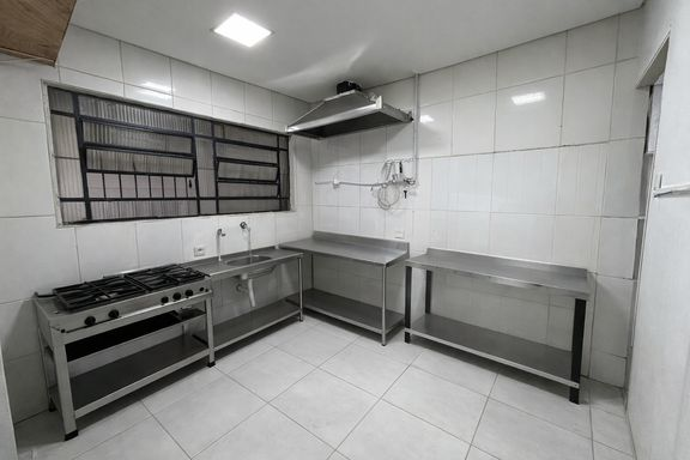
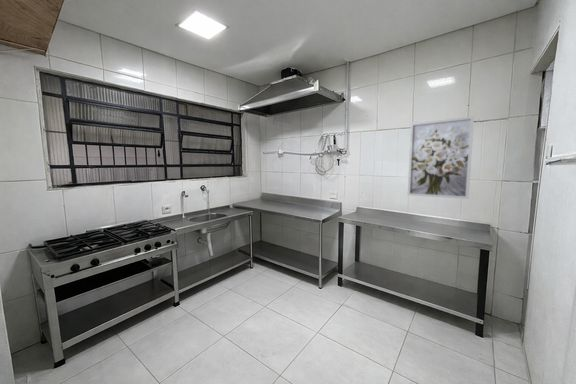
+ wall art [407,115,475,200]
